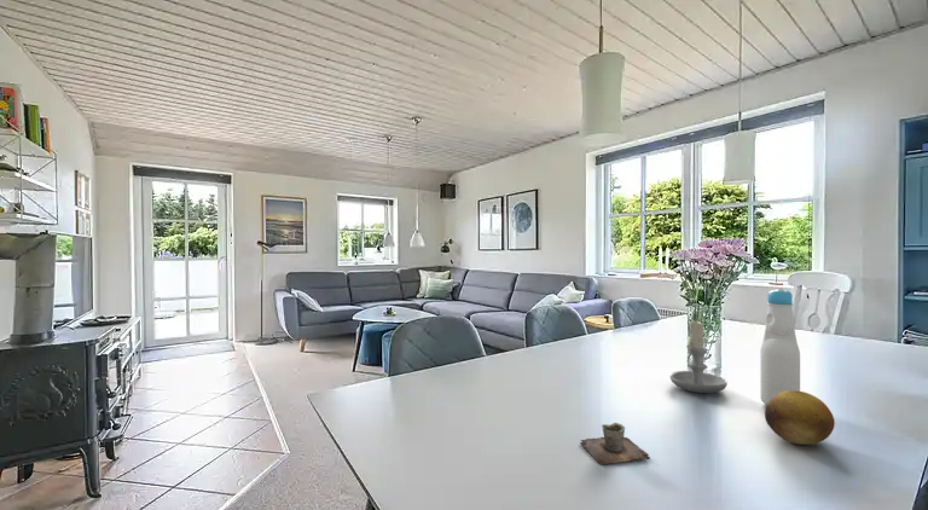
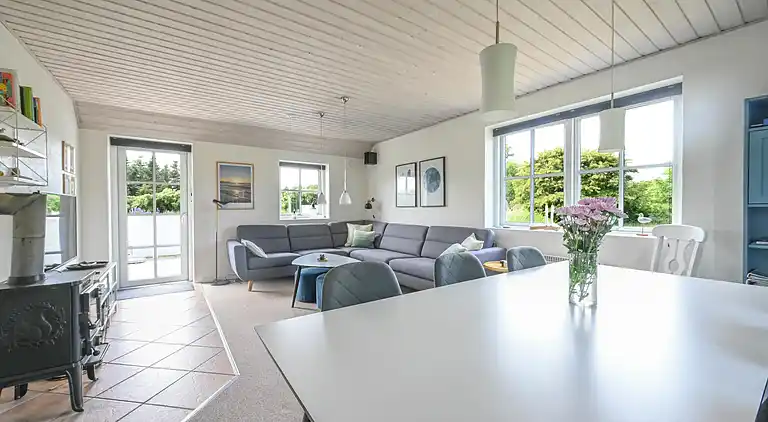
- fruit [764,390,836,446]
- bottle [759,288,801,406]
- cup [579,422,651,465]
- candle [669,318,729,394]
